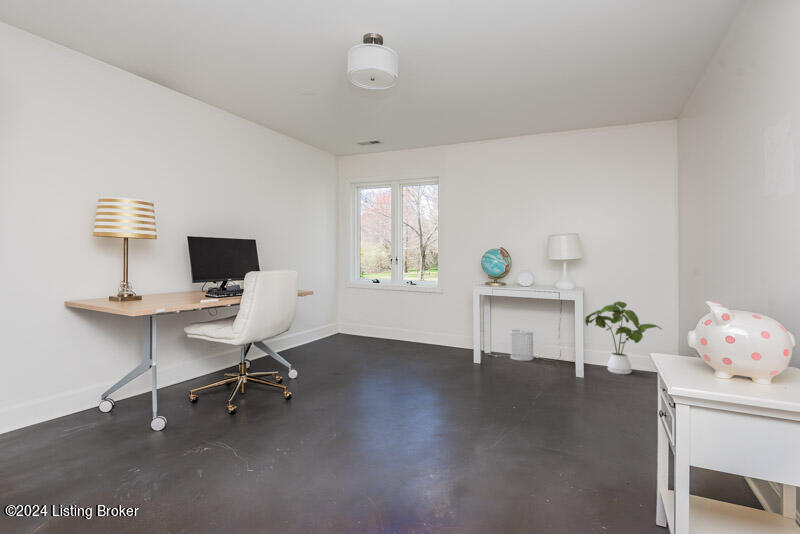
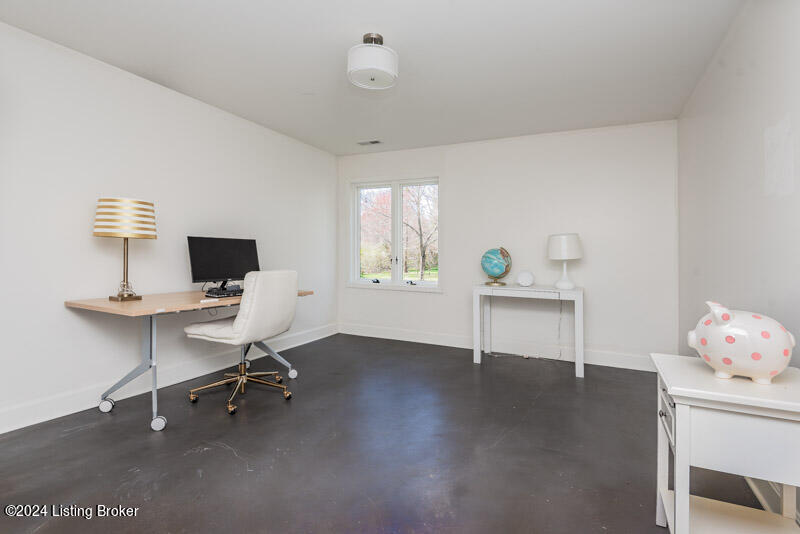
- wastebasket [509,328,535,362]
- house plant [583,300,663,375]
